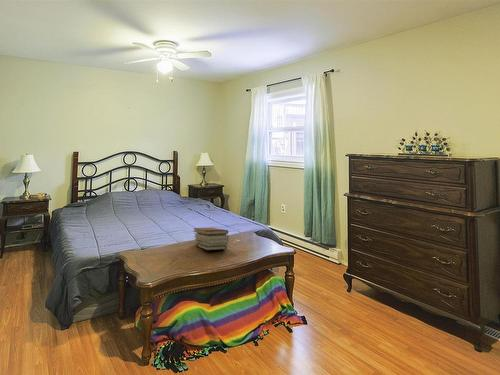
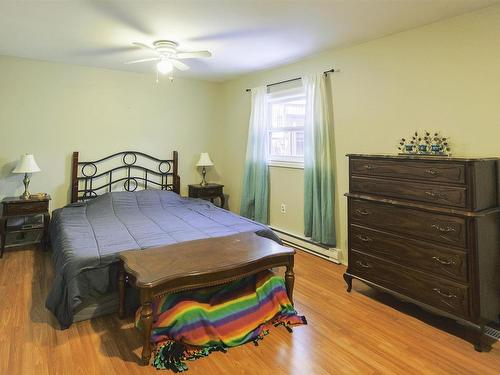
- book stack [192,227,230,251]
